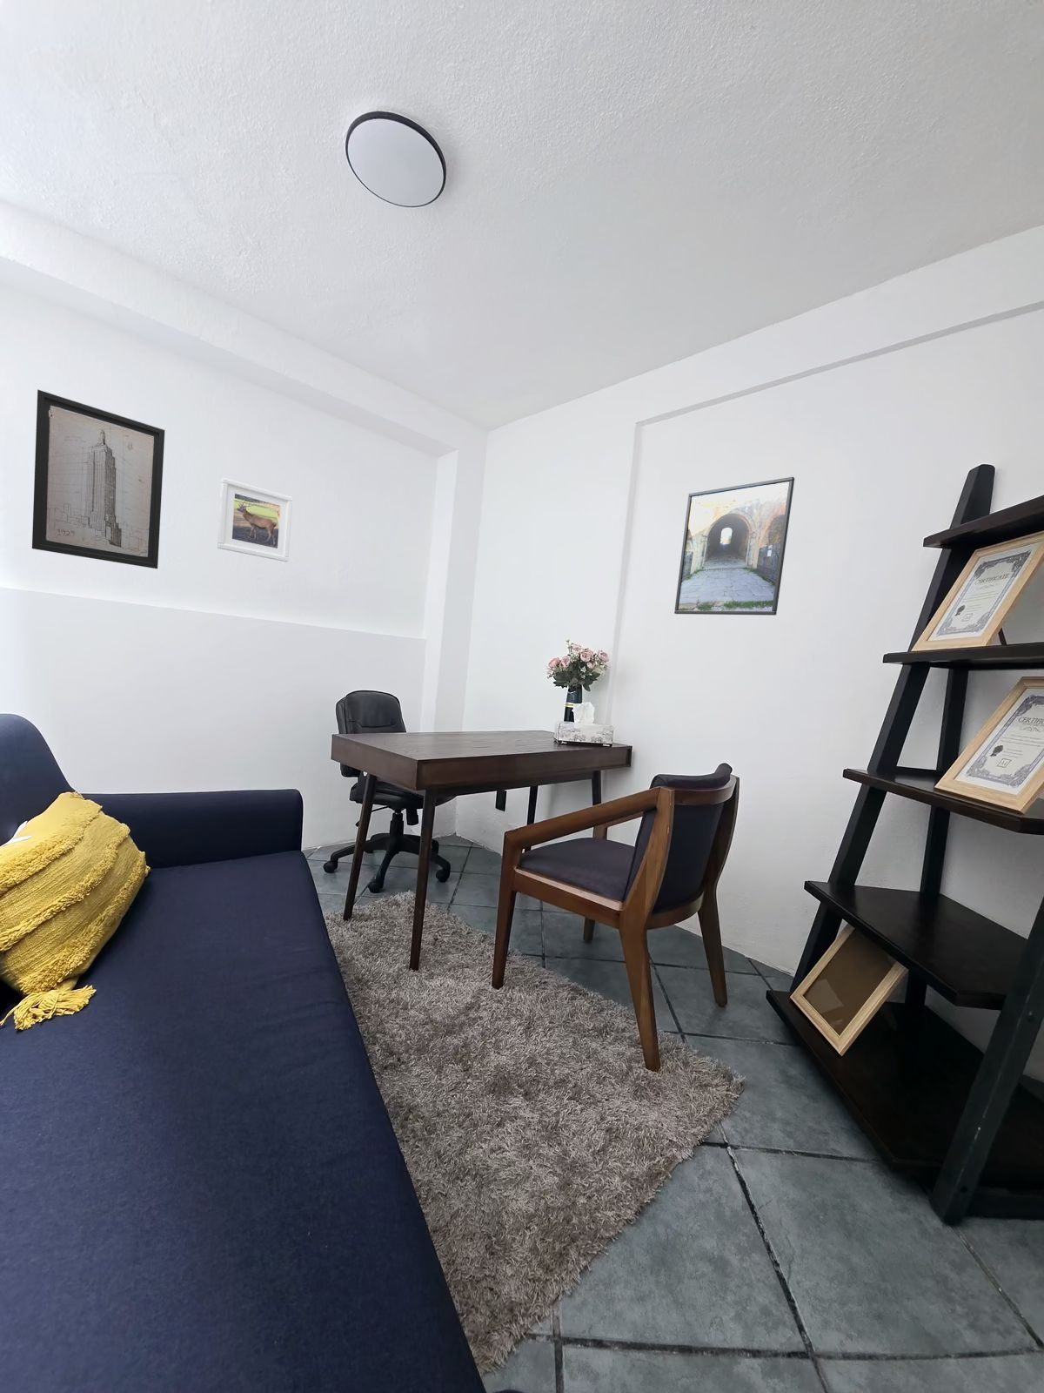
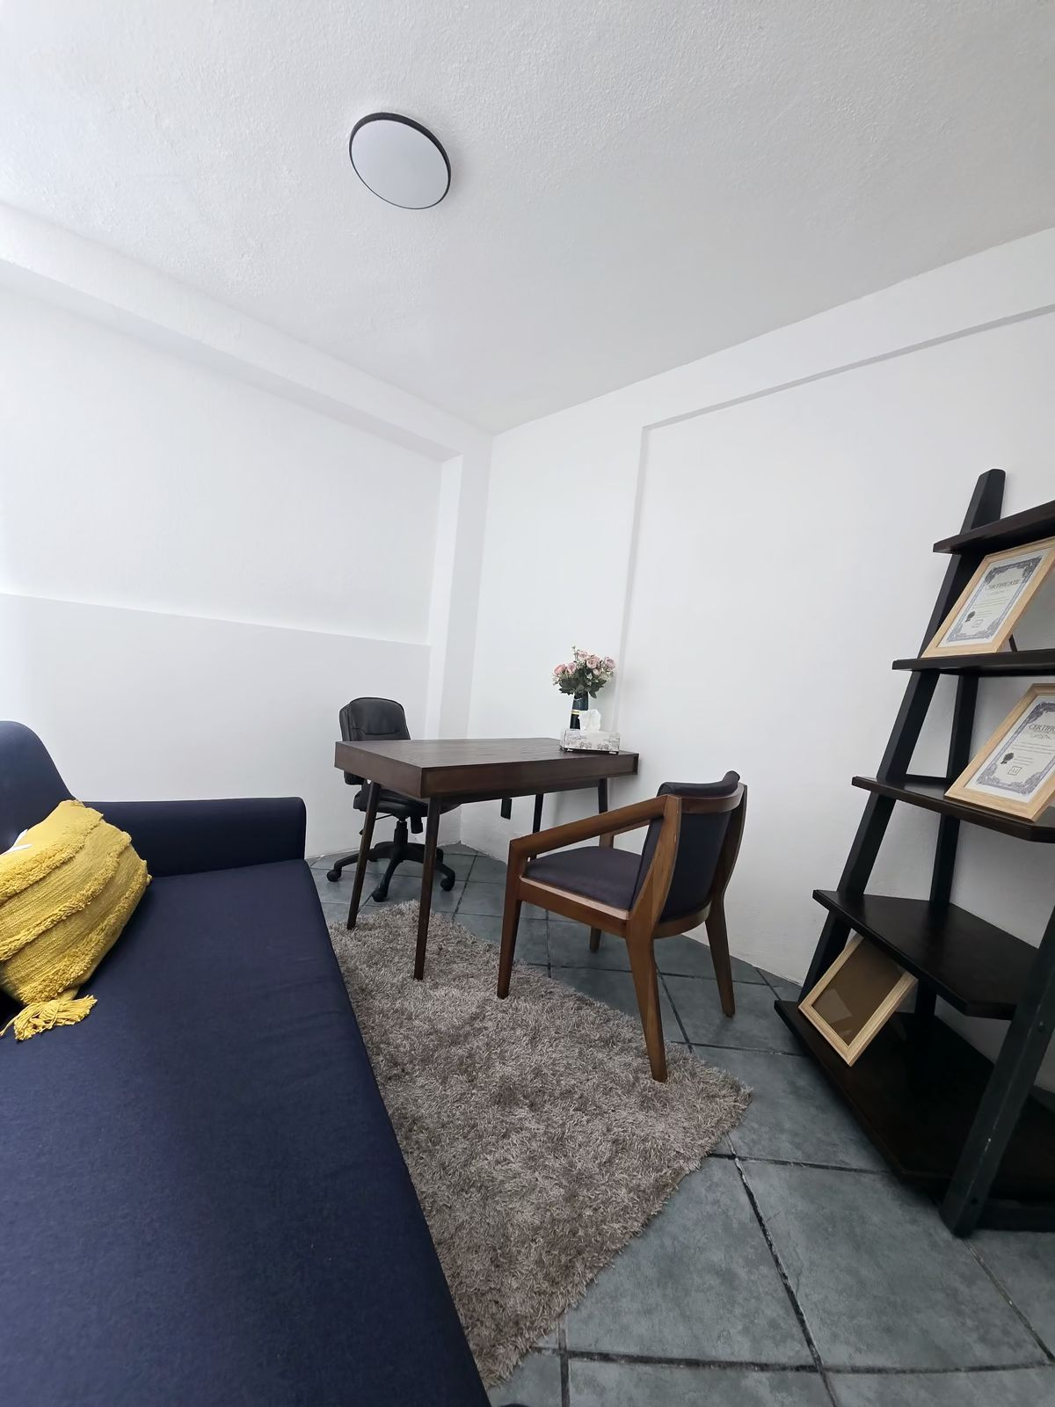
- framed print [673,476,795,616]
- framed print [217,477,293,563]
- wall art [32,388,167,569]
